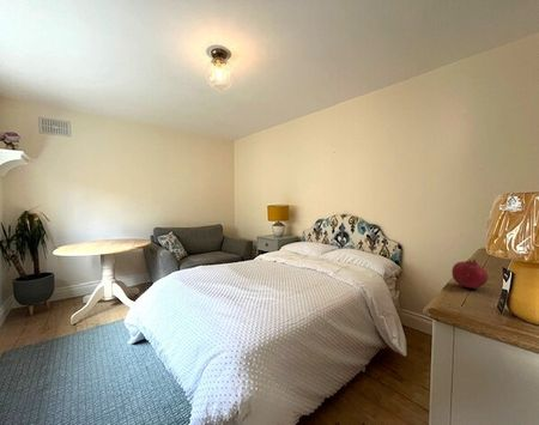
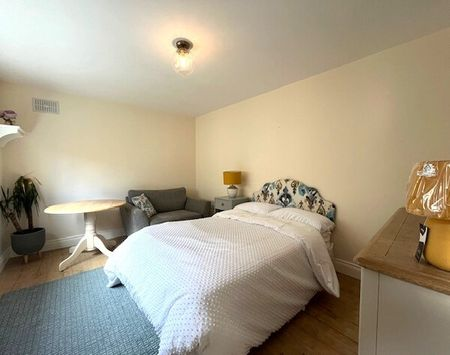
- fruit [450,257,489,290]
